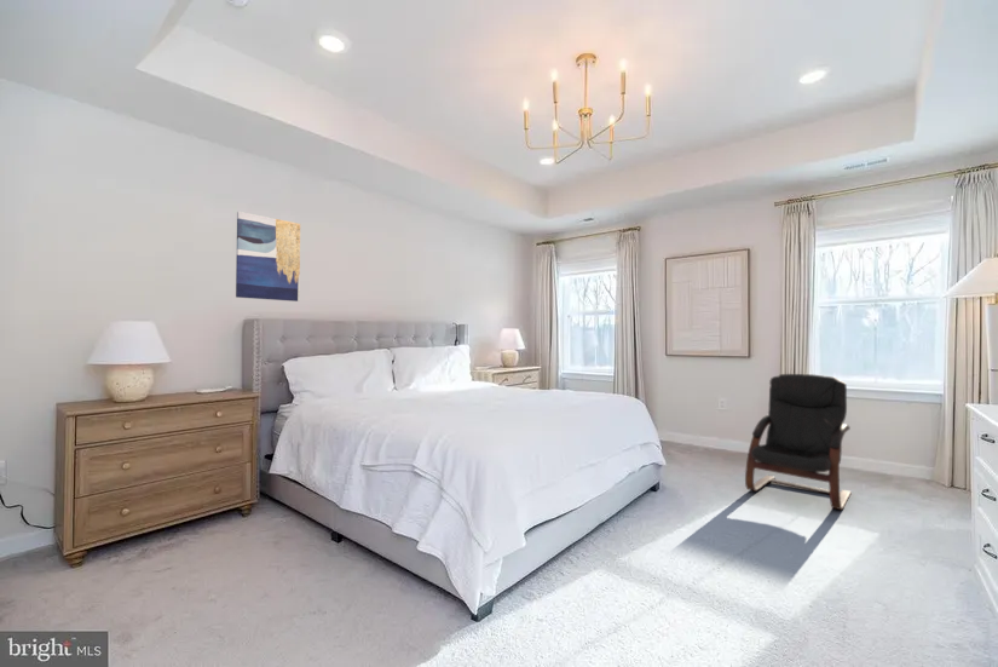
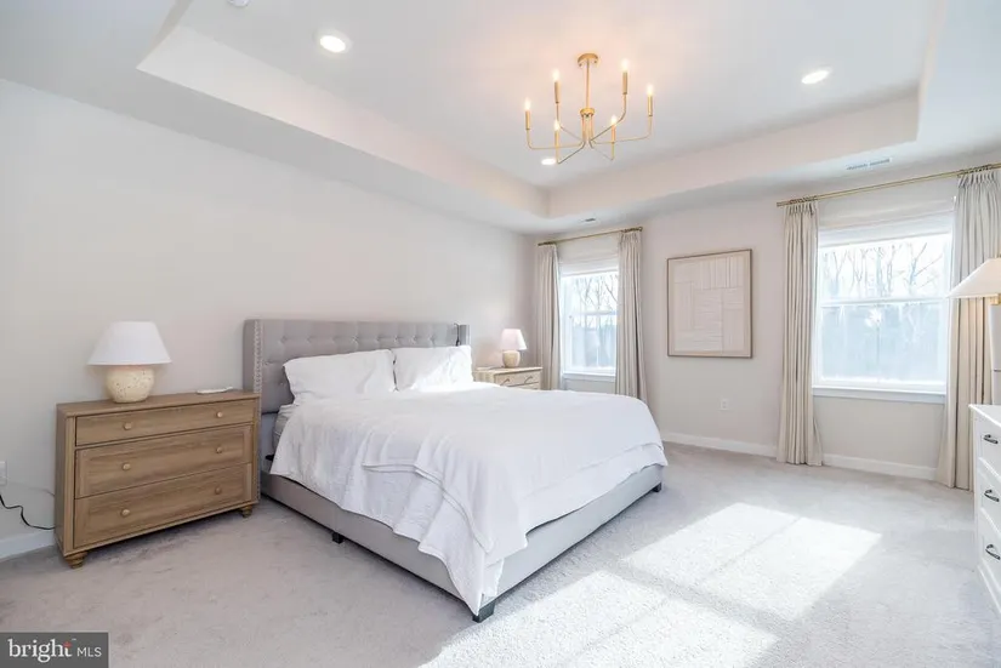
- wall art [235,211,301,303]
- armchair [744,373,853,511]
